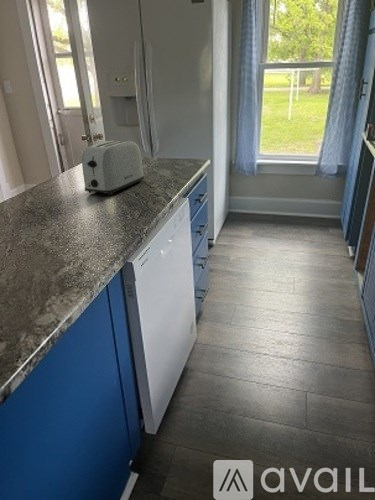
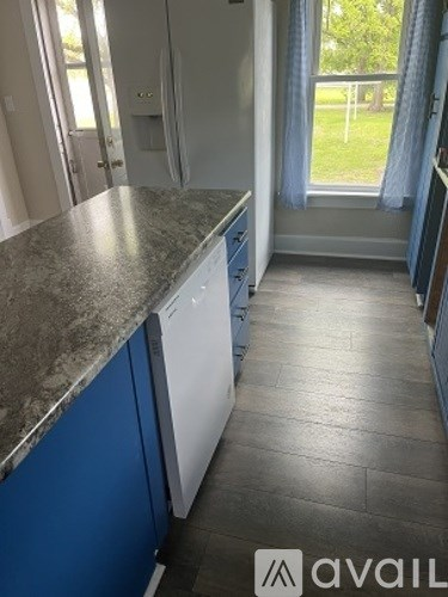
- toaster [81,140,145,196]
